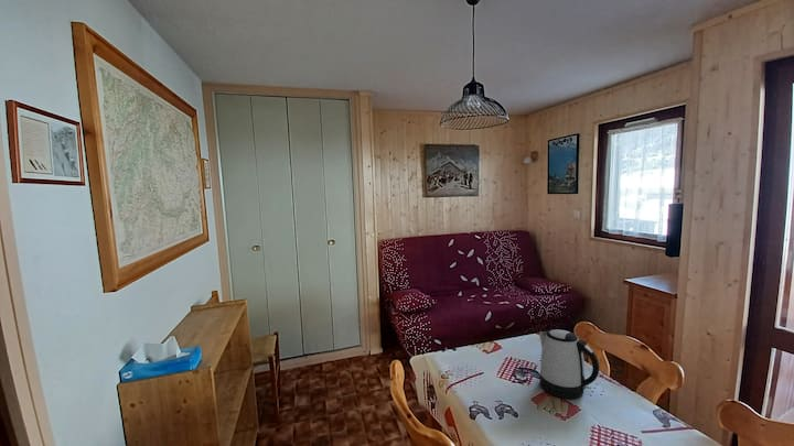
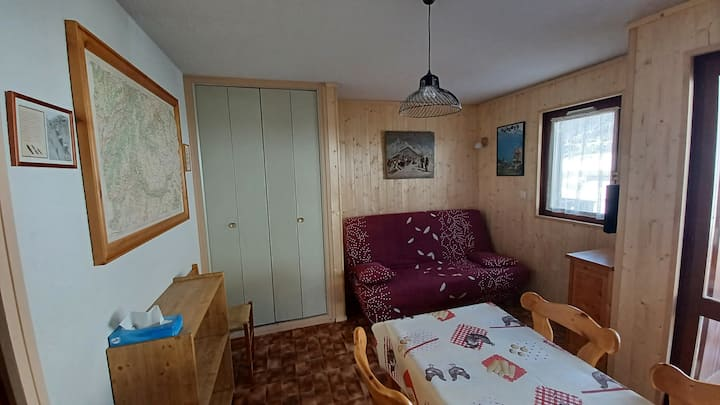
- kettle [538,328,600,400]
